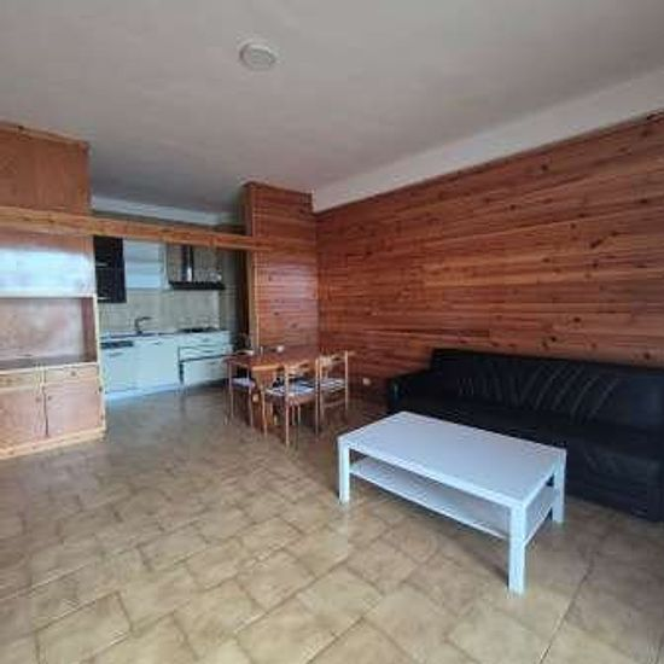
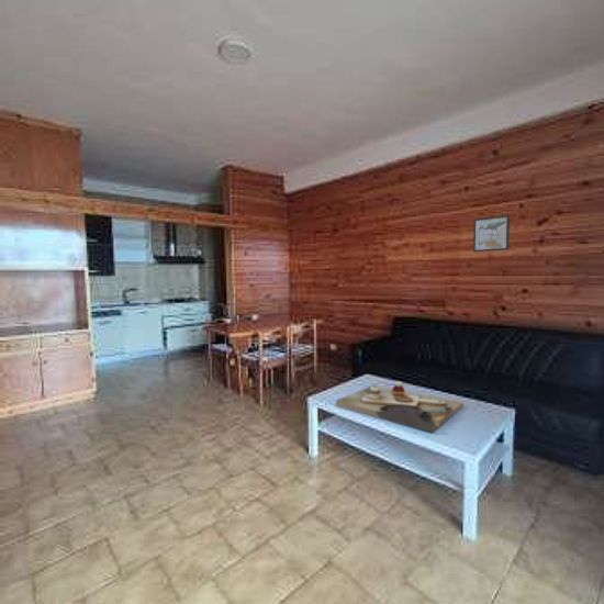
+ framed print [472,214,511,253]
+ decorative tray [335,380,465,434]
